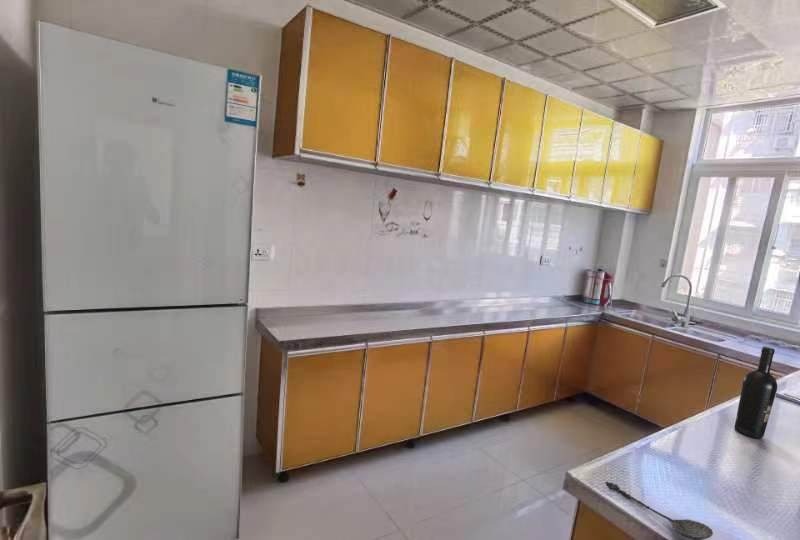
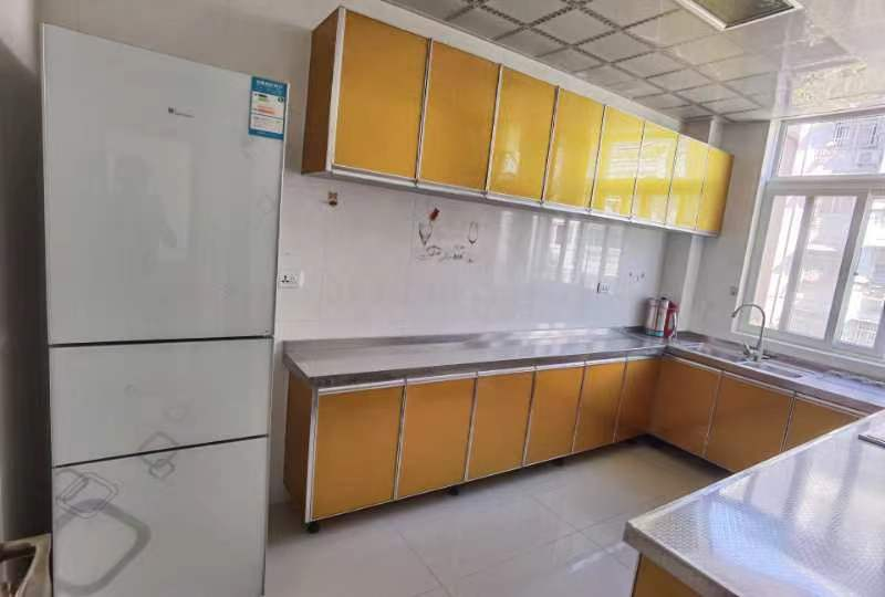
- spoon [605,481,714,540]
- wine bottle [733,346,778,439]
